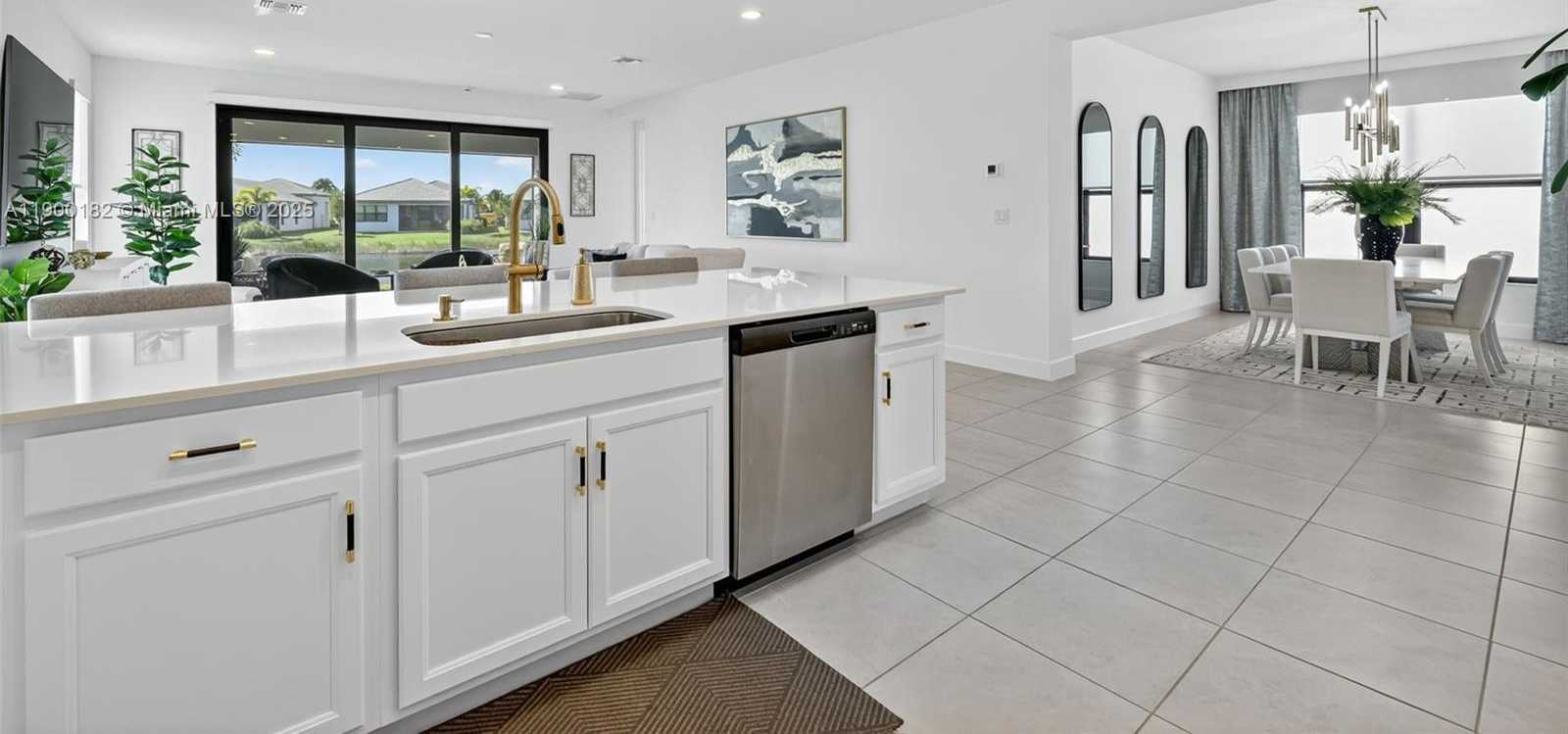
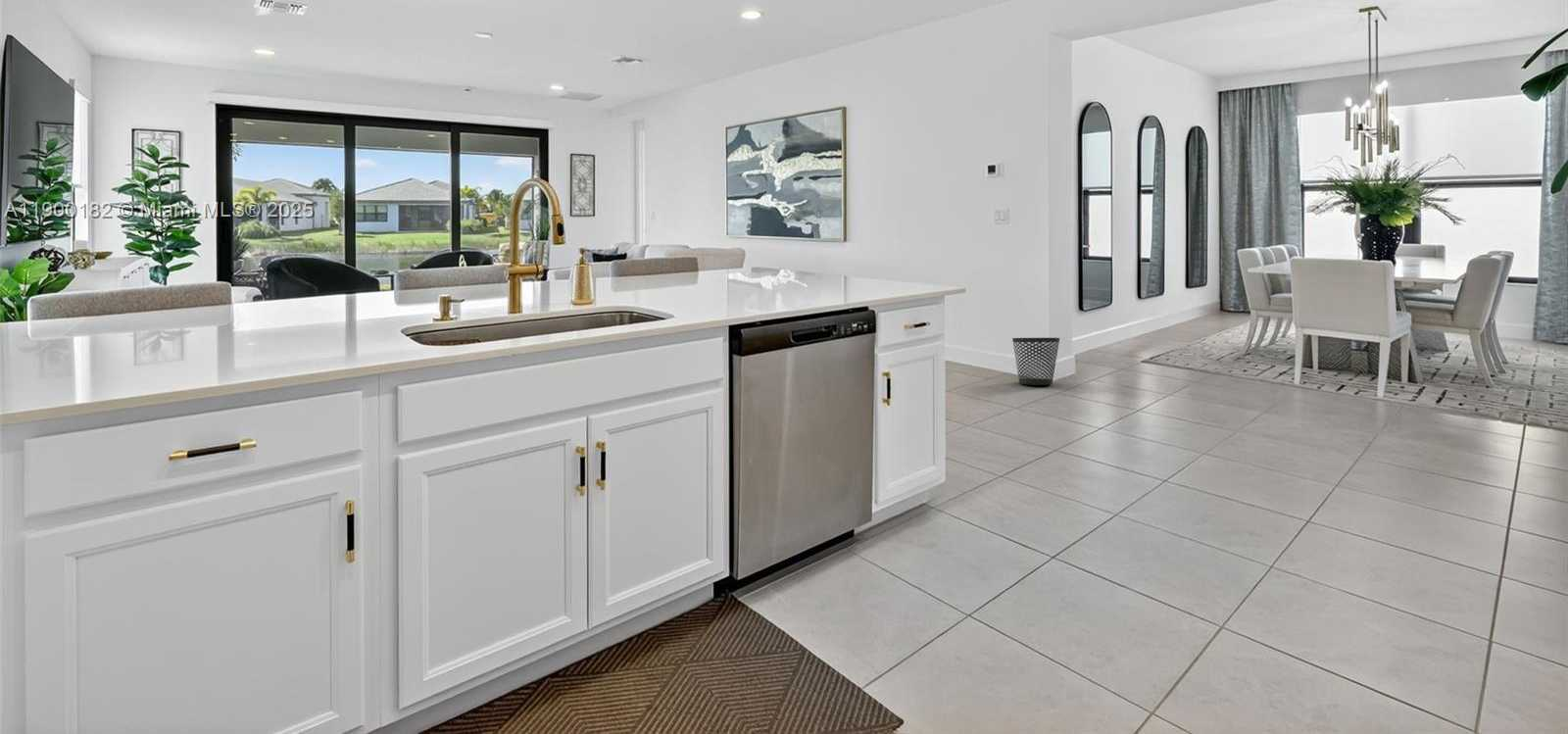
+ wastebasket [1011,337,1060,386]
